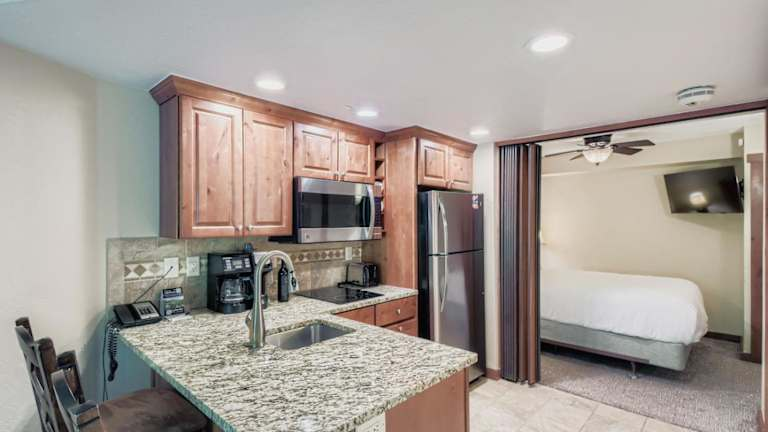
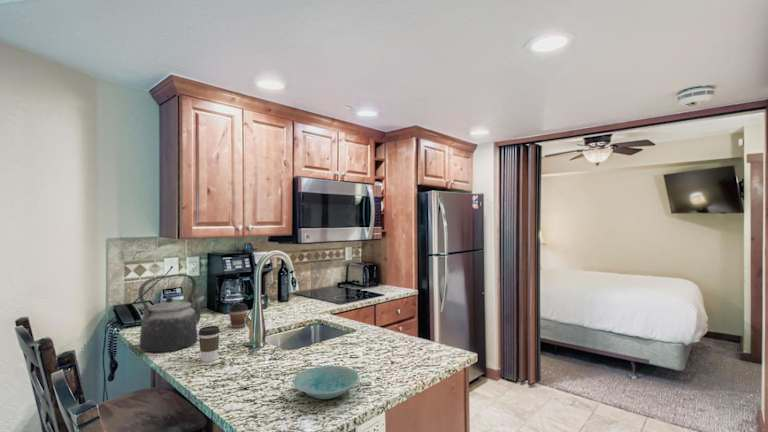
+ coffee cup [228,302,249,329]
+ coffee cup [198,325,221,363]
+ kettle [137,273,205,353]
+ bowl [292,365,360,400]
